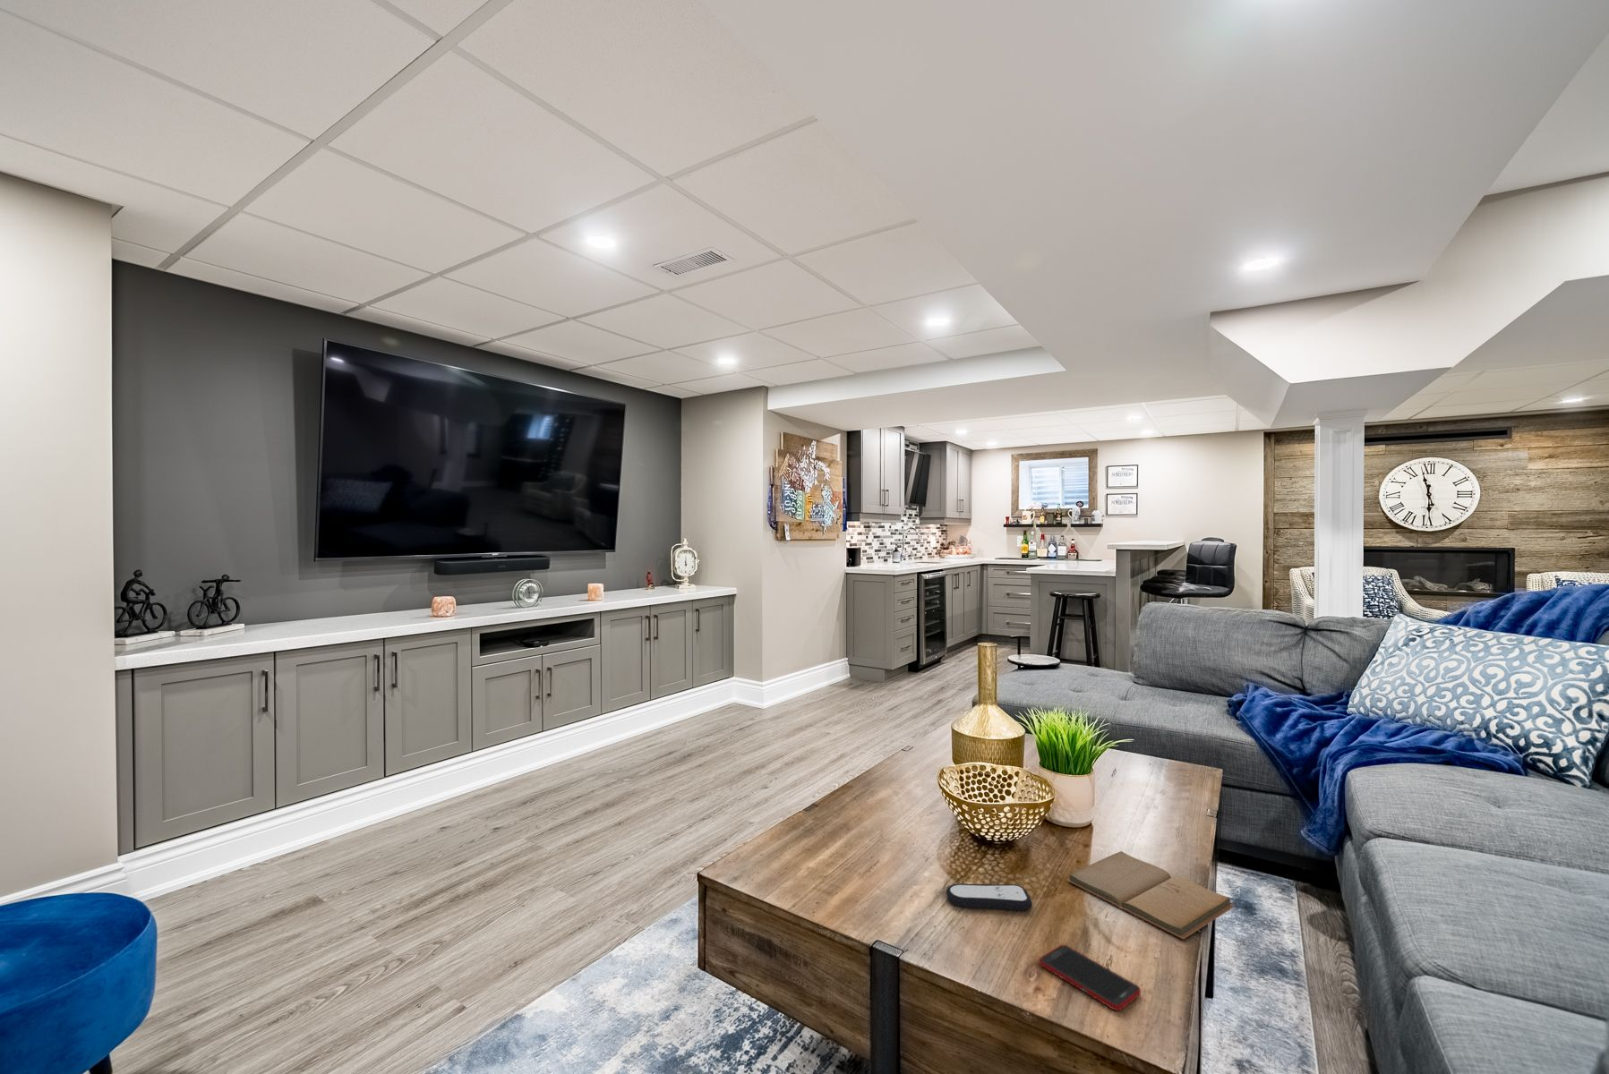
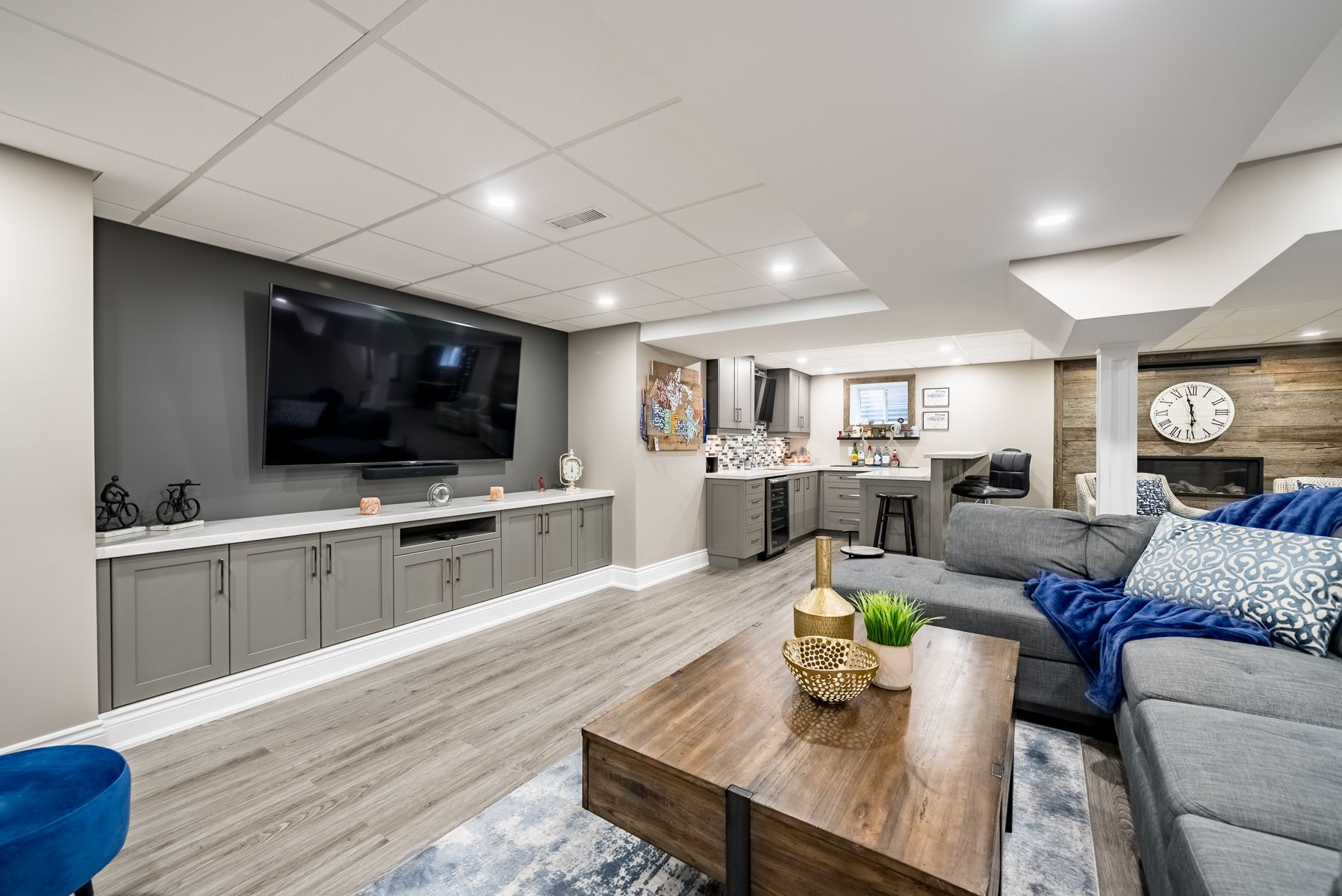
- cell phone [1038,945,1141,1012]
- remote control [946,882,1032,912]
- book [1066,850,1235,940]
